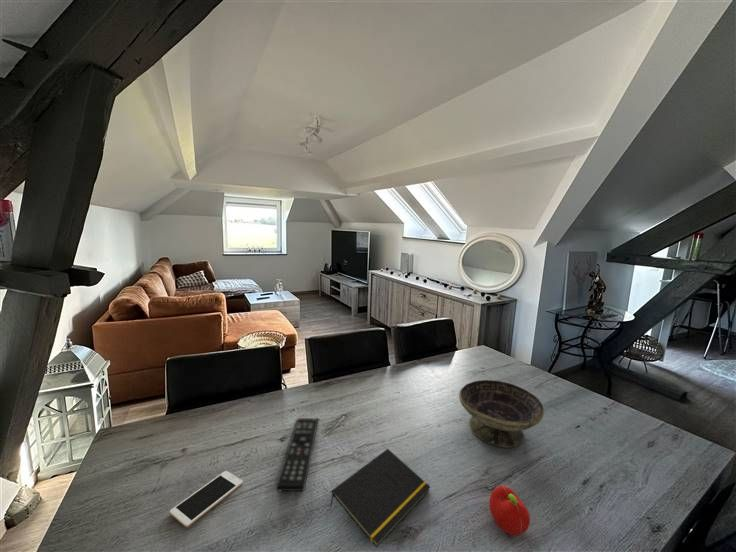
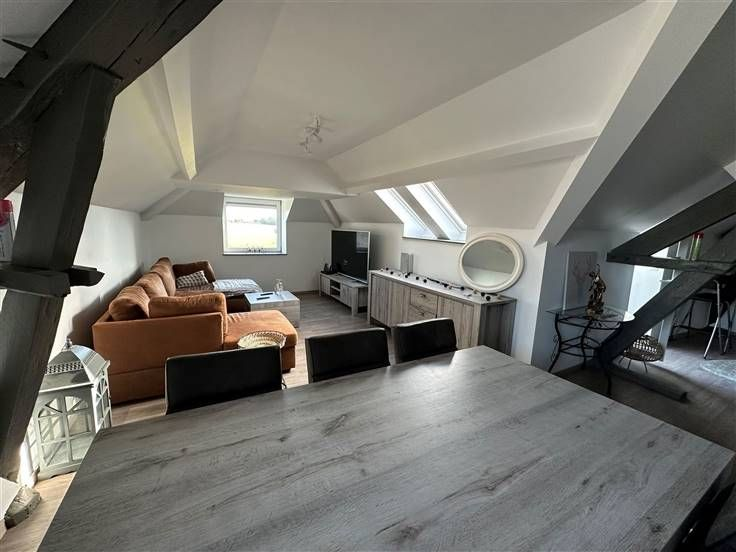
- cell phone [169,470,244,528]
- remote control [275,417,319,492]
- notepad [329,448,431,548]
- fruit [489,485,531,536]
- decorative bowl [458,379,545,449]
